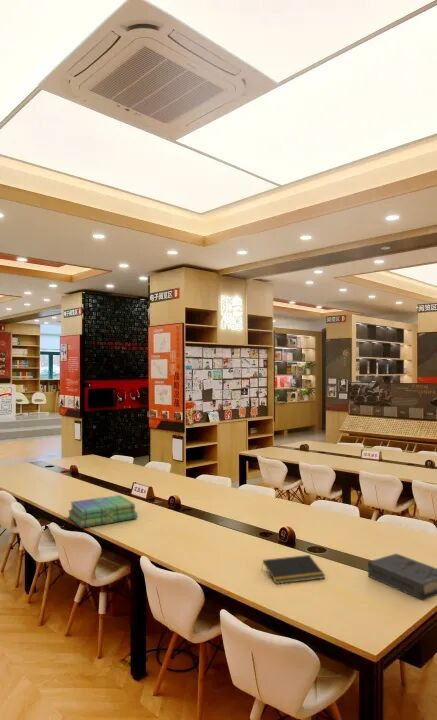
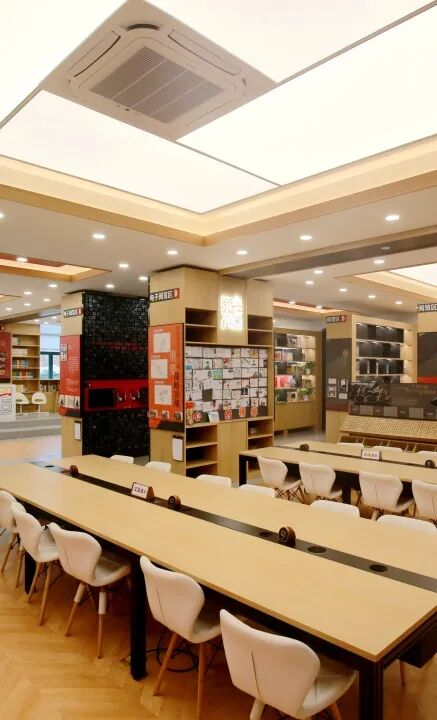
- book [367,553,437,601]
- notepad [261,554,326,585]
- stack of books [67,494,138,529]
